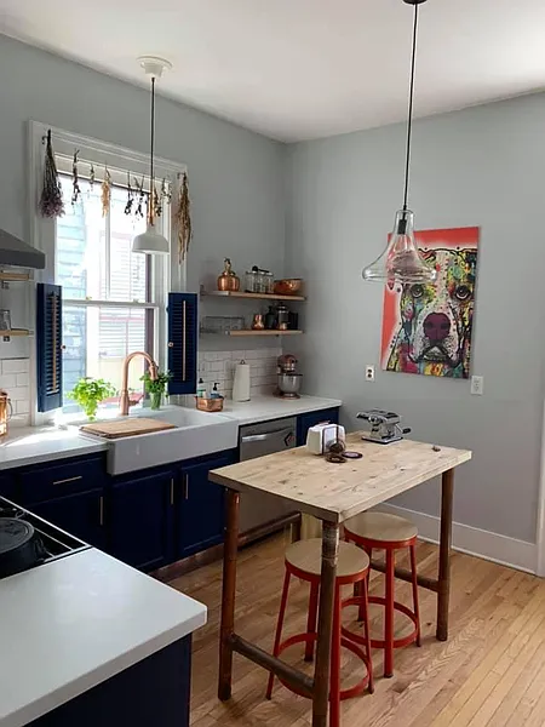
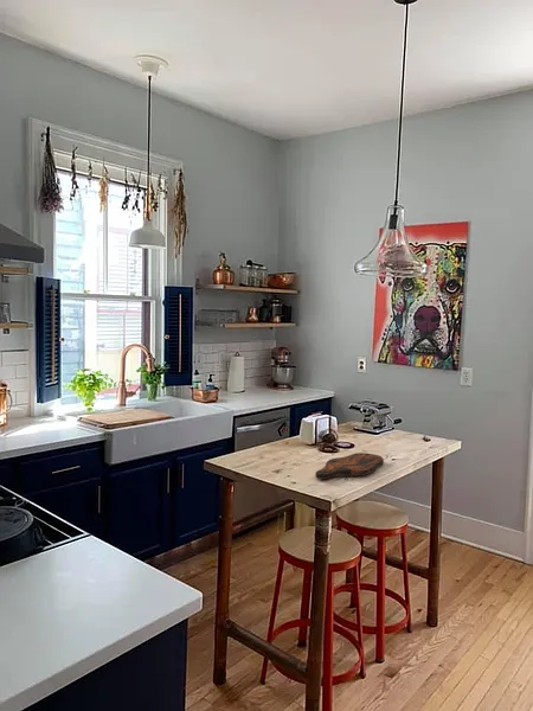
+ cutting board [314,451,385,480]
